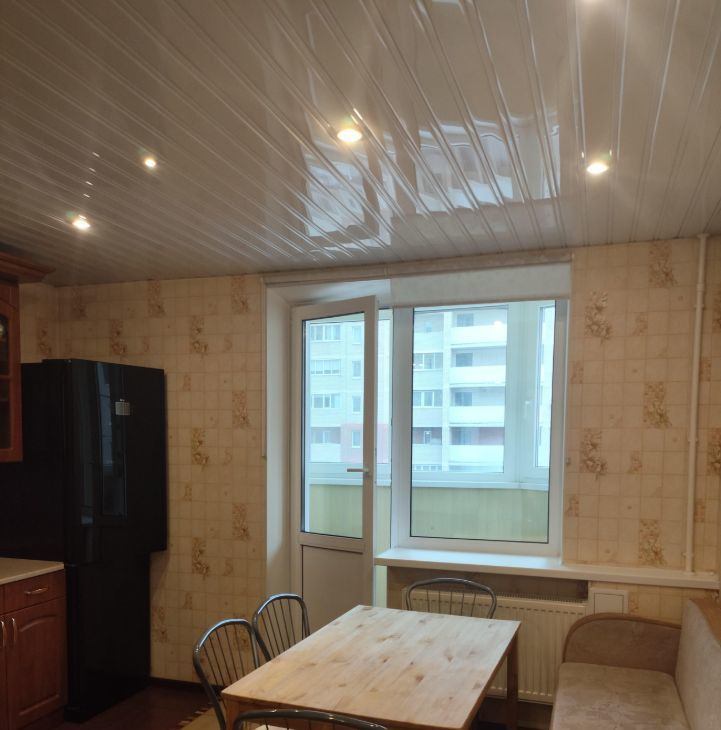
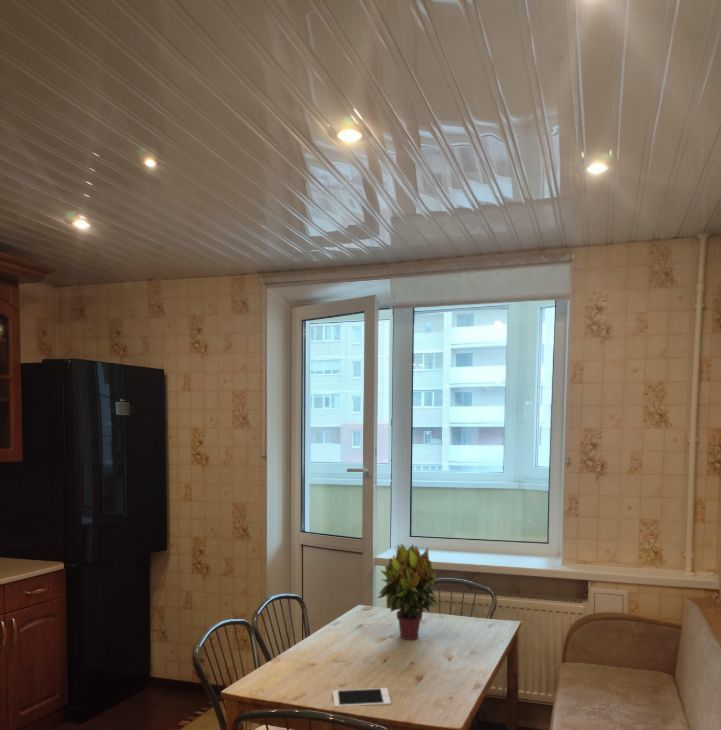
+ cell phone [332,687,392,707]
+ potted plant [377,543,440,641]
